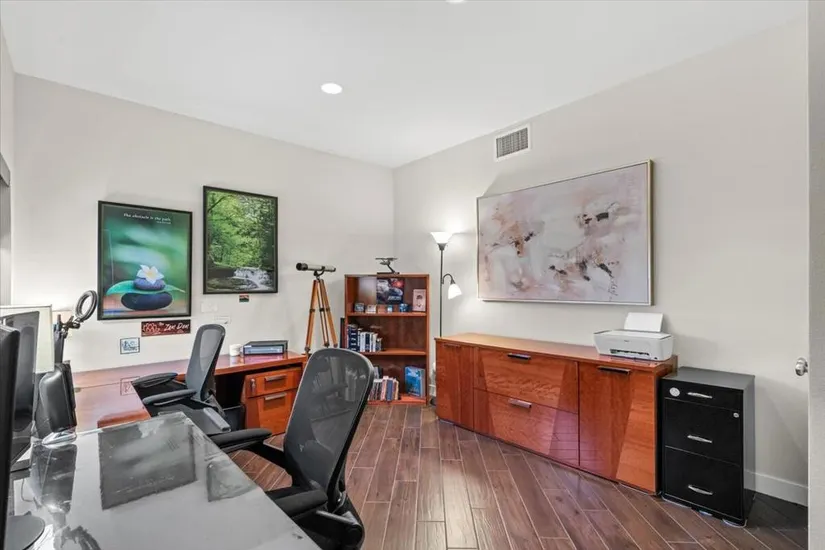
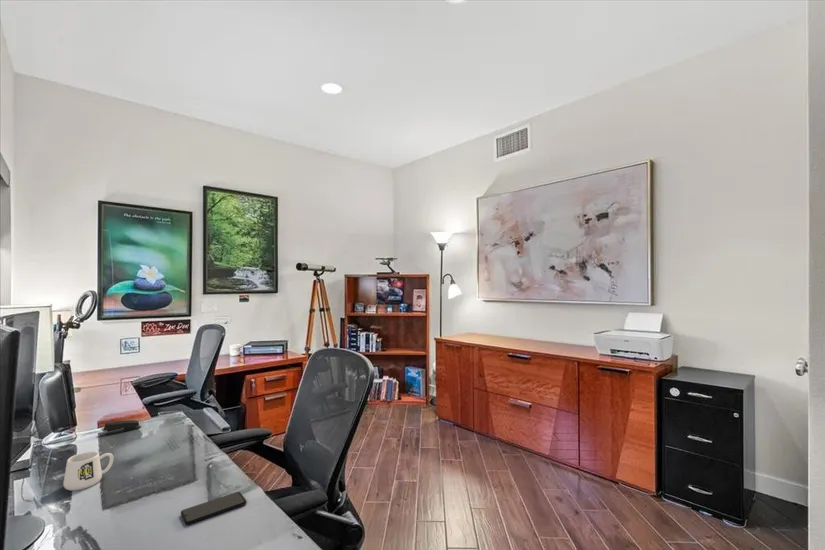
+ stapler [103,419,142,437]
+ mug [63,450,114,492]
+ smartphone [180,491,248,526]
